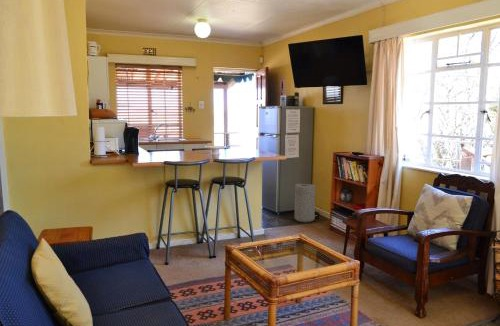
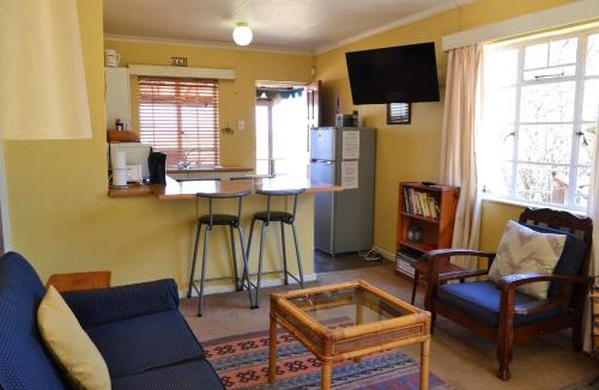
- trash can [294,183,316,223]
